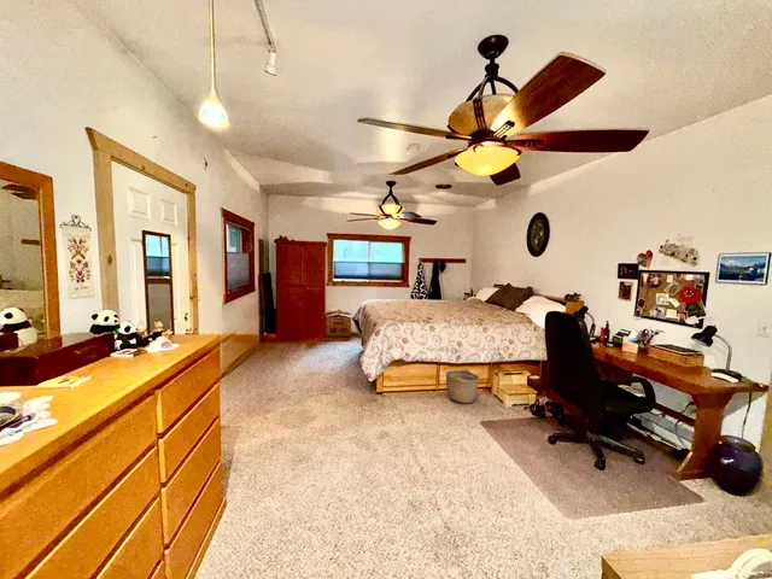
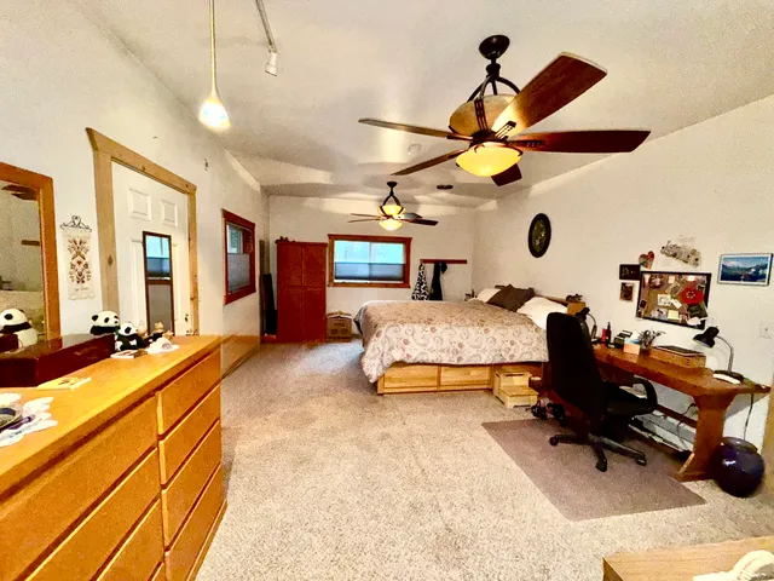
- basket [445,369,480,404]
